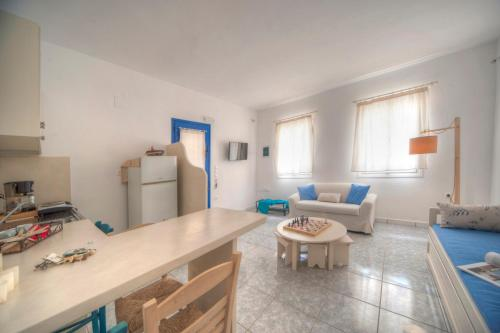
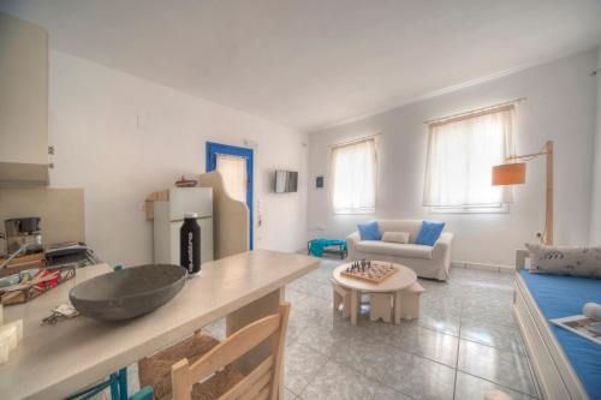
+ bowl [67,263,188,322]
+ water bottle [179,211,202,280]
